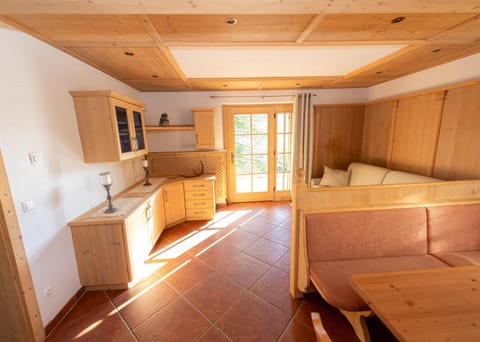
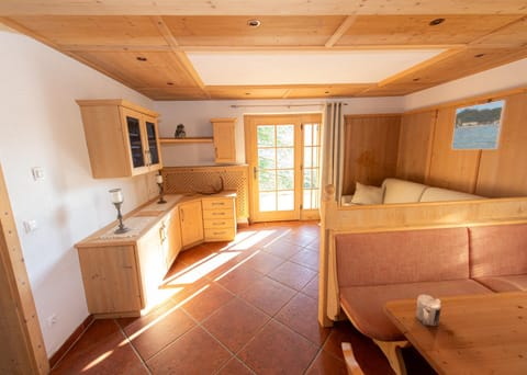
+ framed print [450,99,507,150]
+ mug [415,294,442,327]
